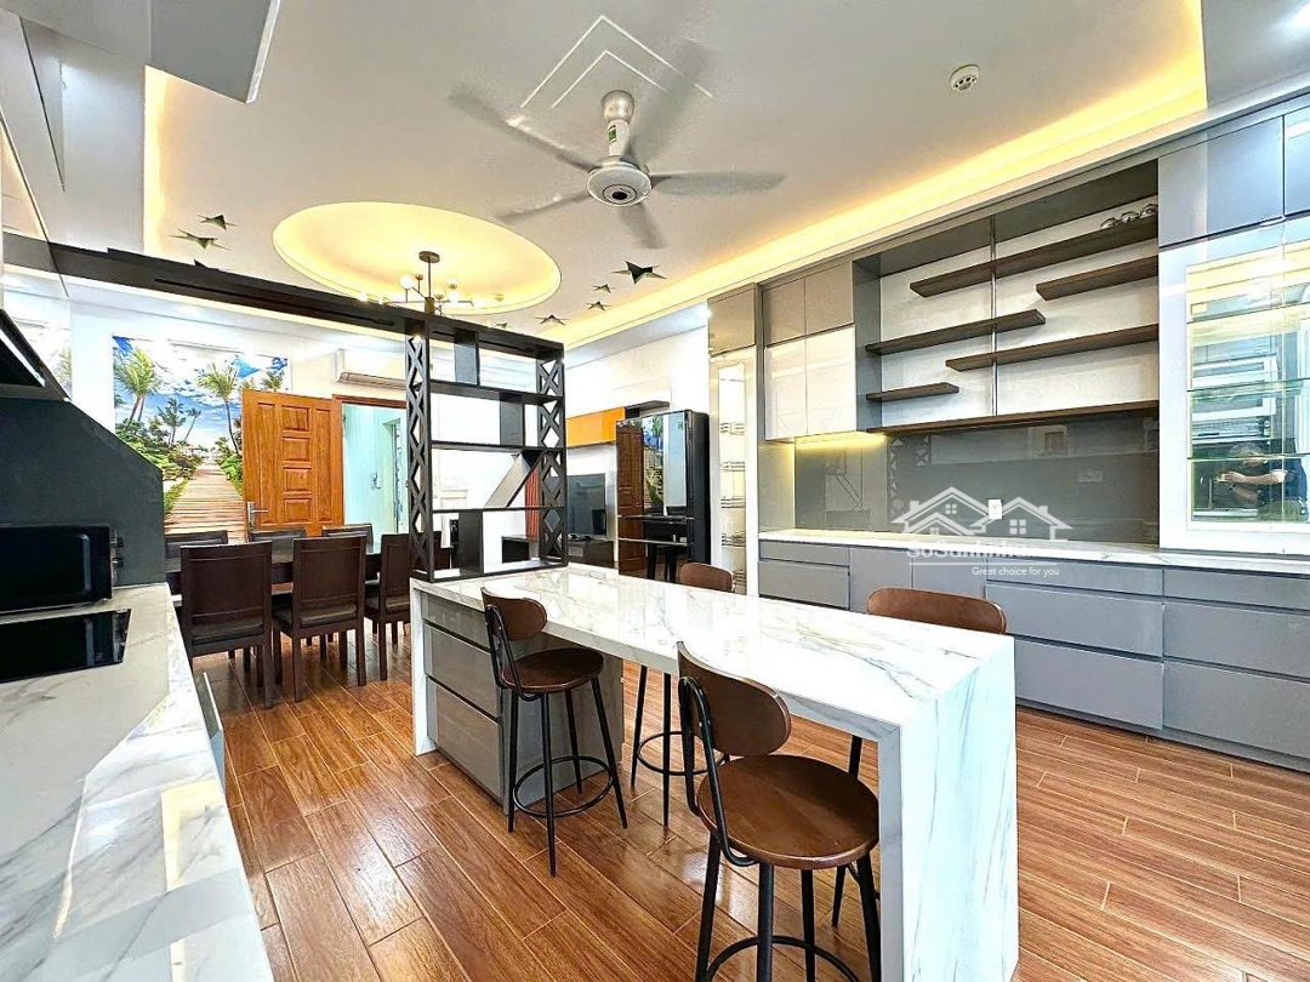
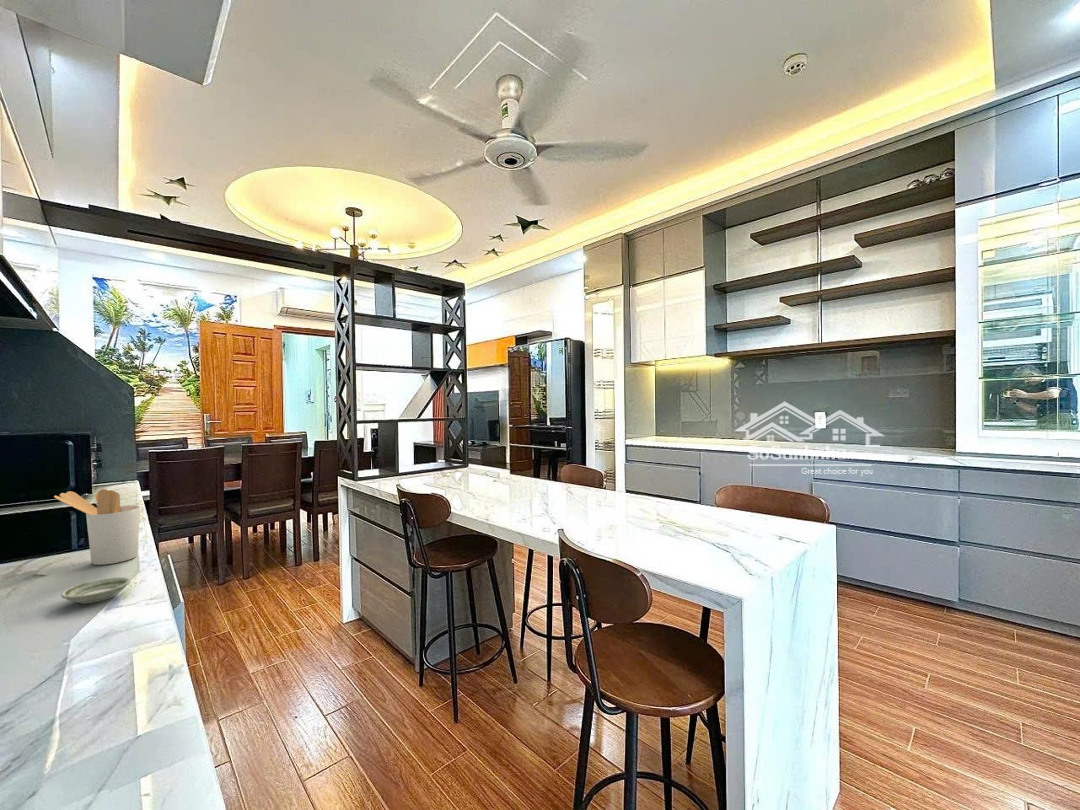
+ utensil holder [53,488,141,566]
+ saucer [60,576,132,605]
